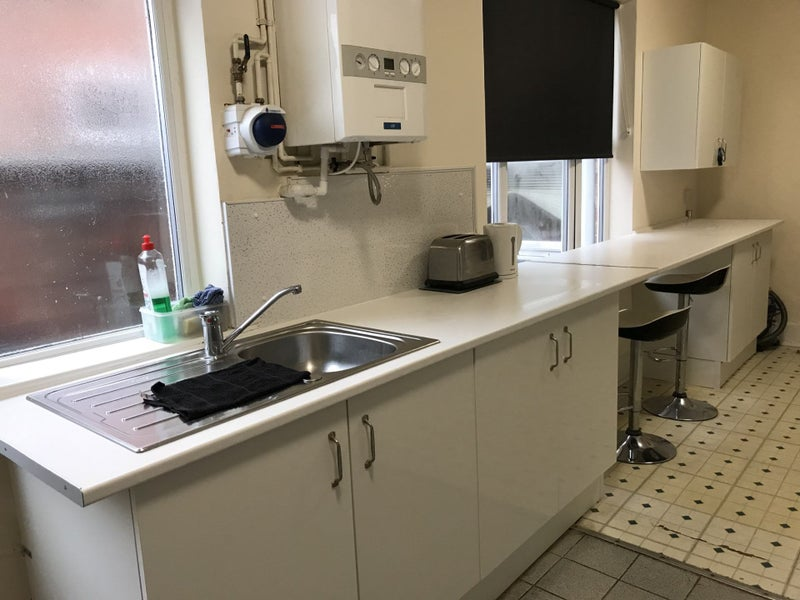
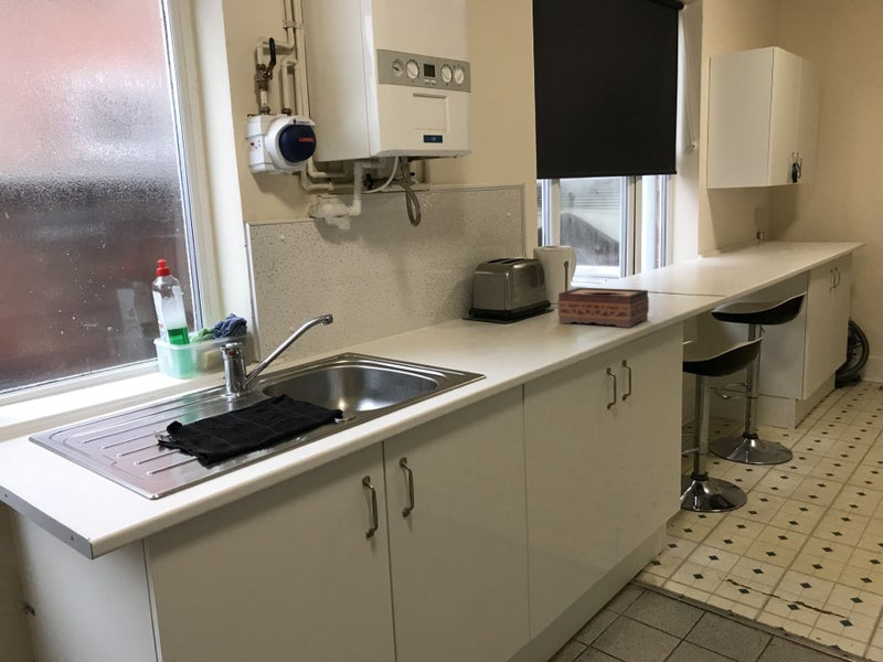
+ tissue box [556,287,650,329]
